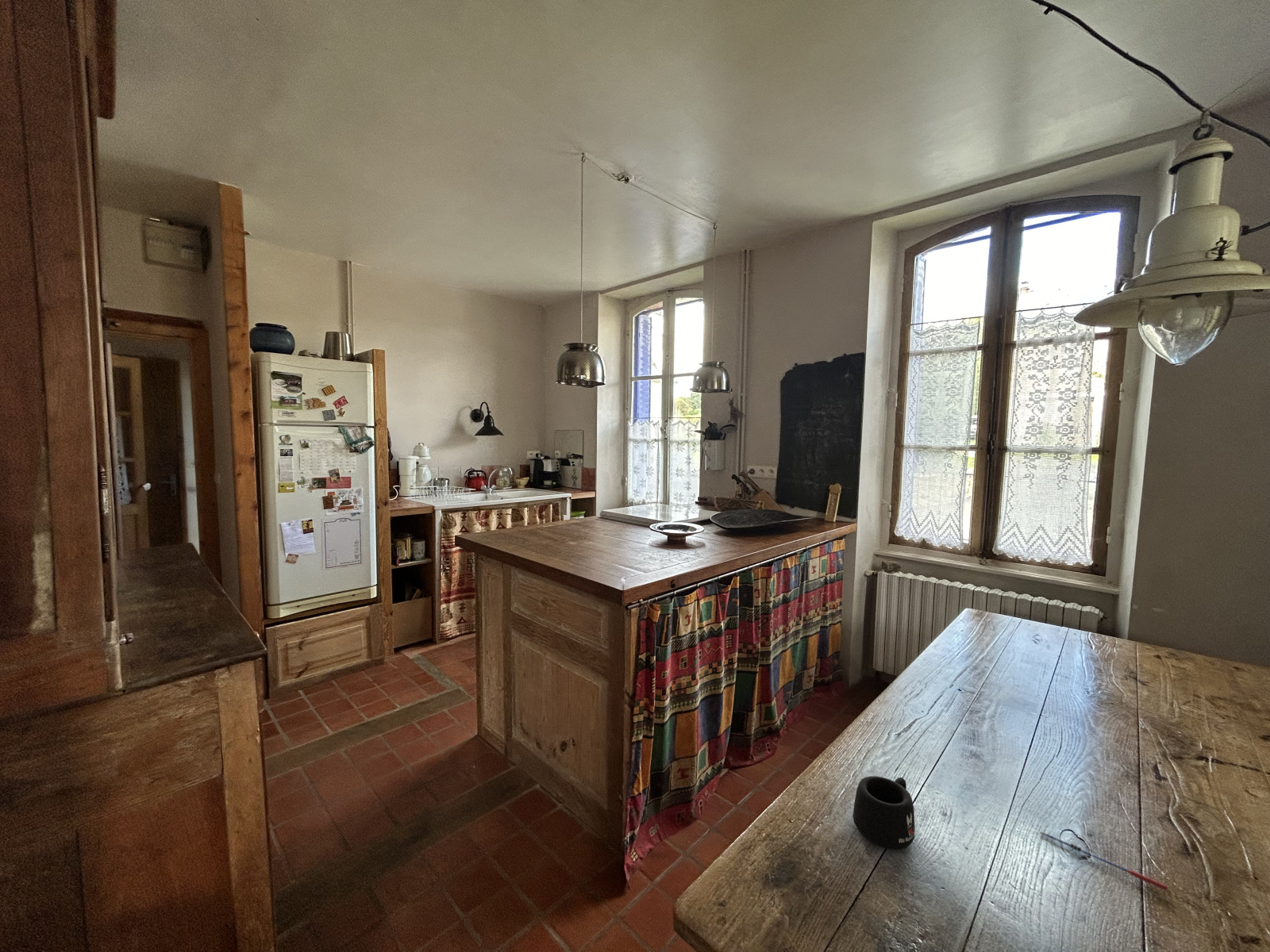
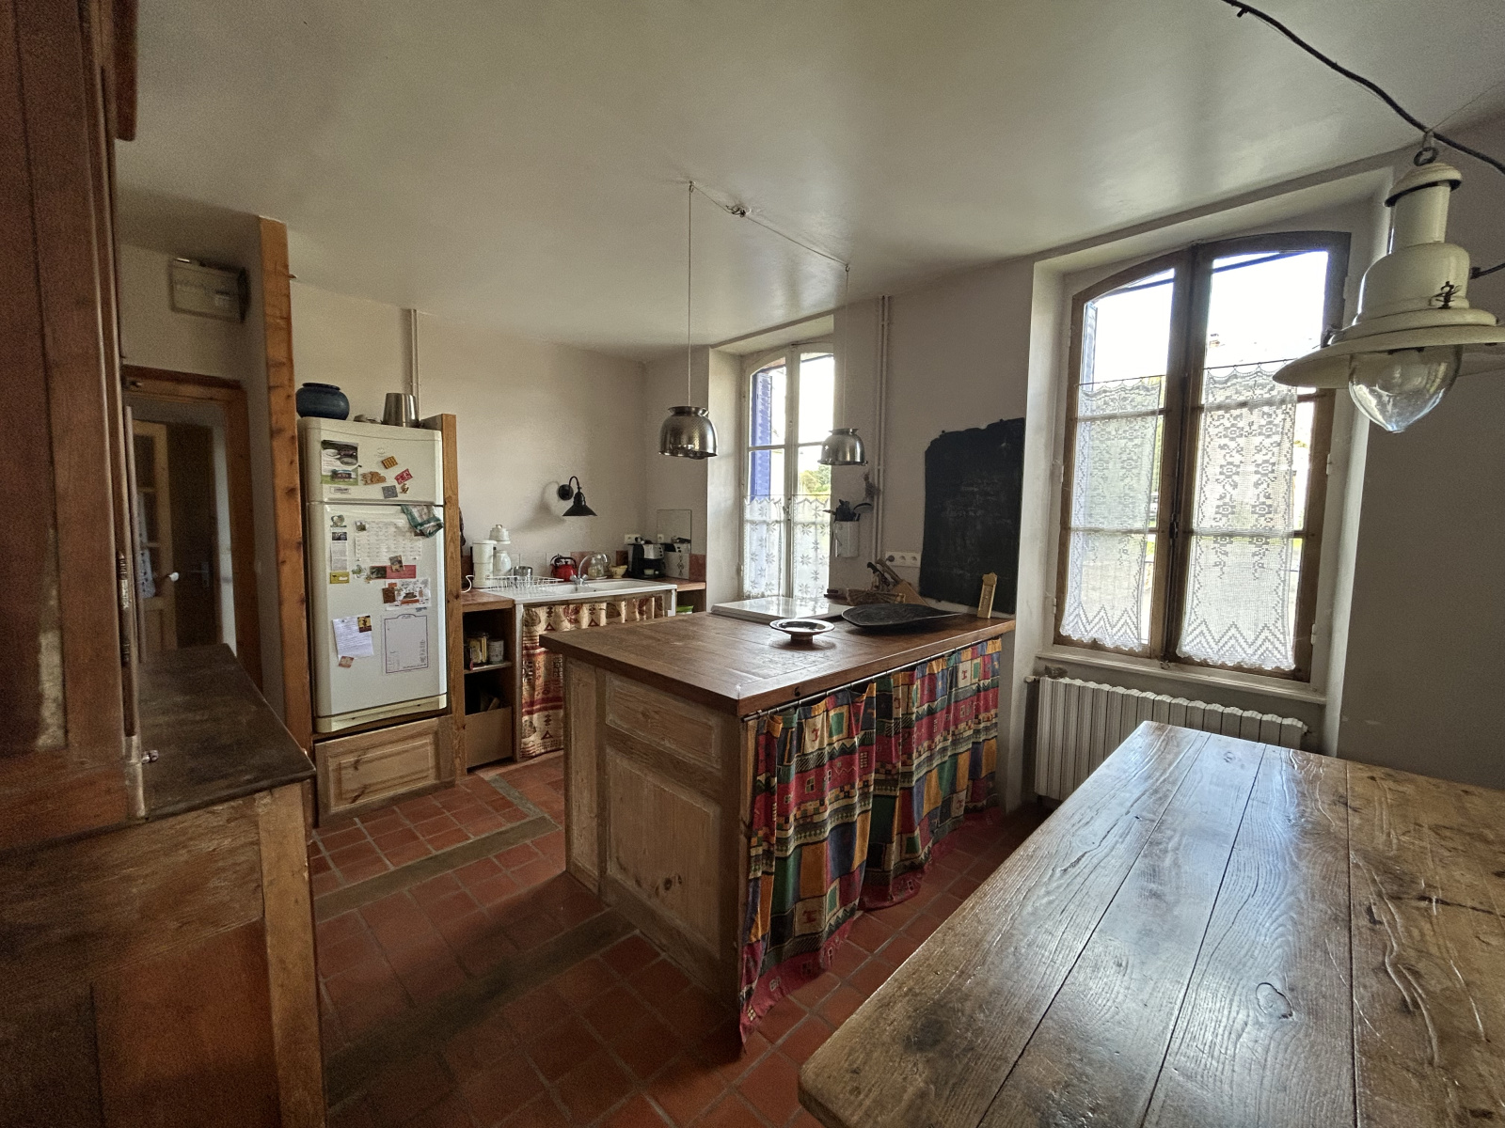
- pen [1039,831,1168,892]
- mug [852,775,915,850]
